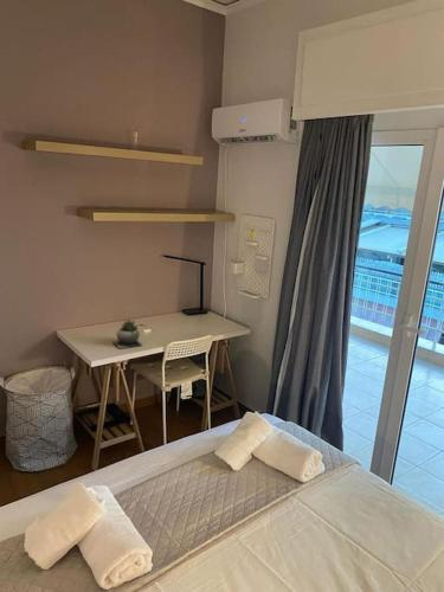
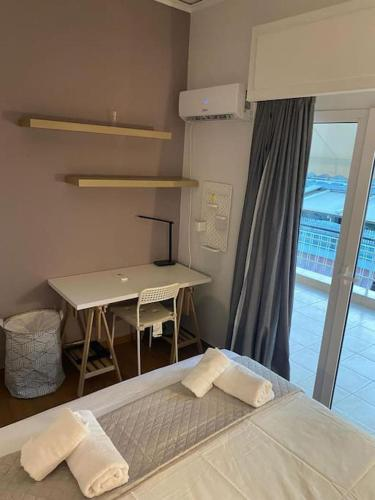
- succulent plant [111,317,143,349]
